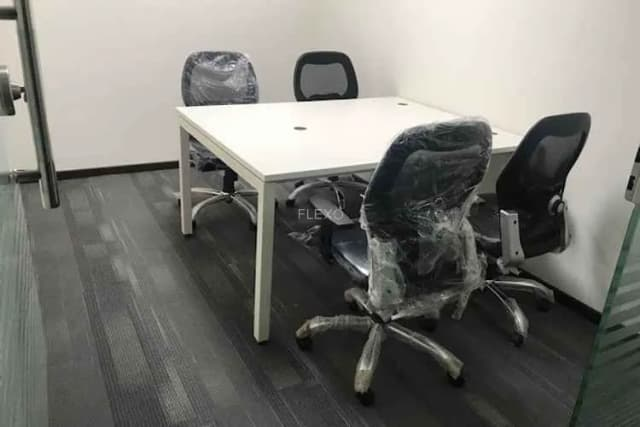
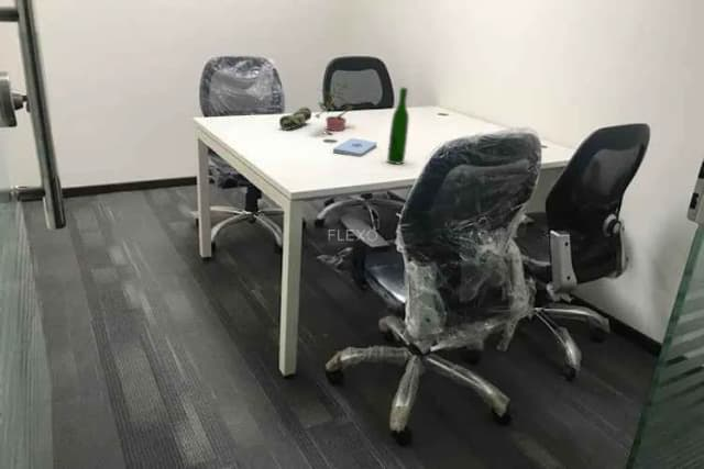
+ wine bottle [386,87,410,165]
+ notepad [332,137,378,158]
+ potted plant [314,79,355,136]
+ pencil case [278,107,312,131]
